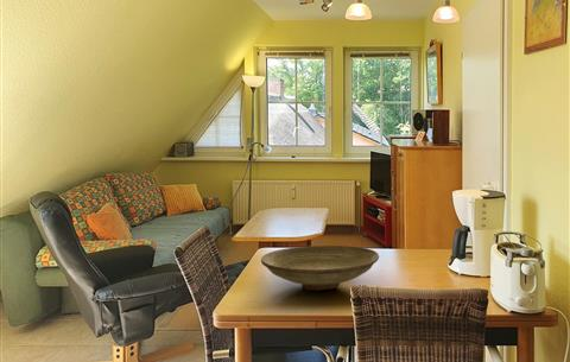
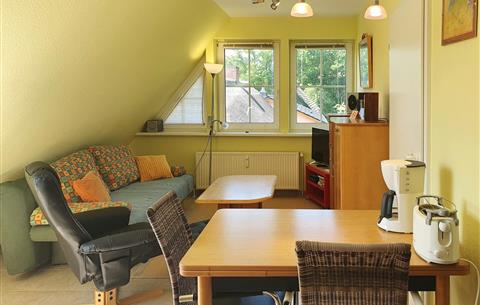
- decorative bowl [260,244,380,291]
